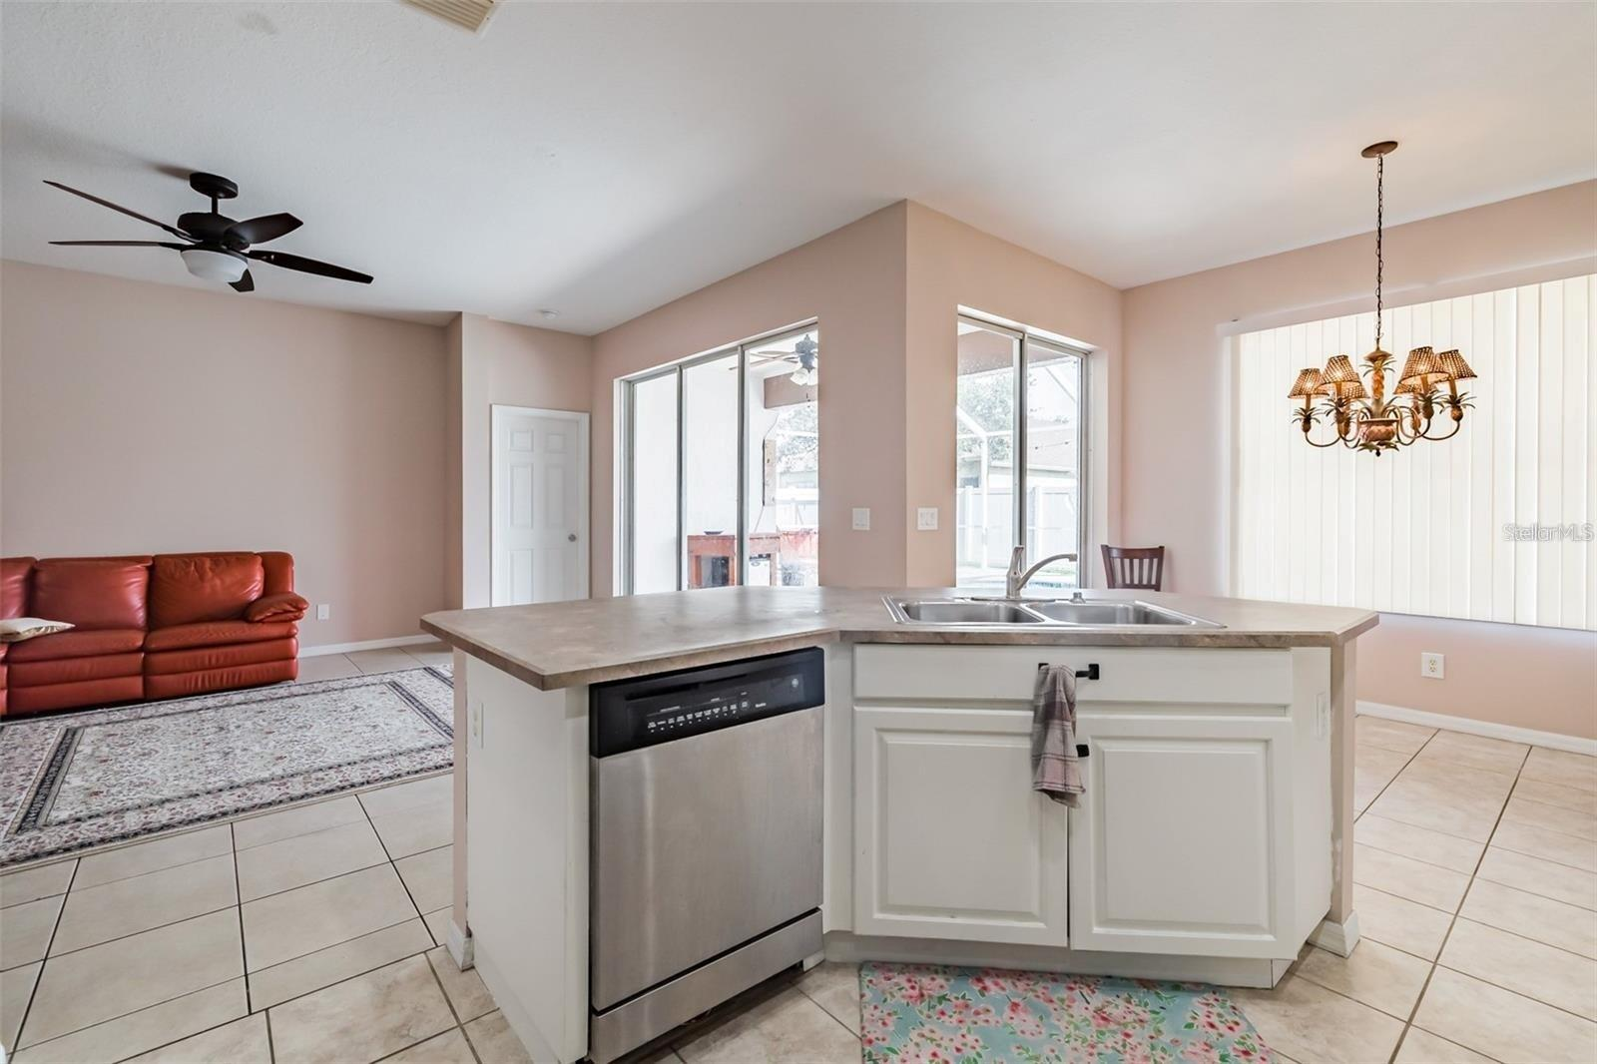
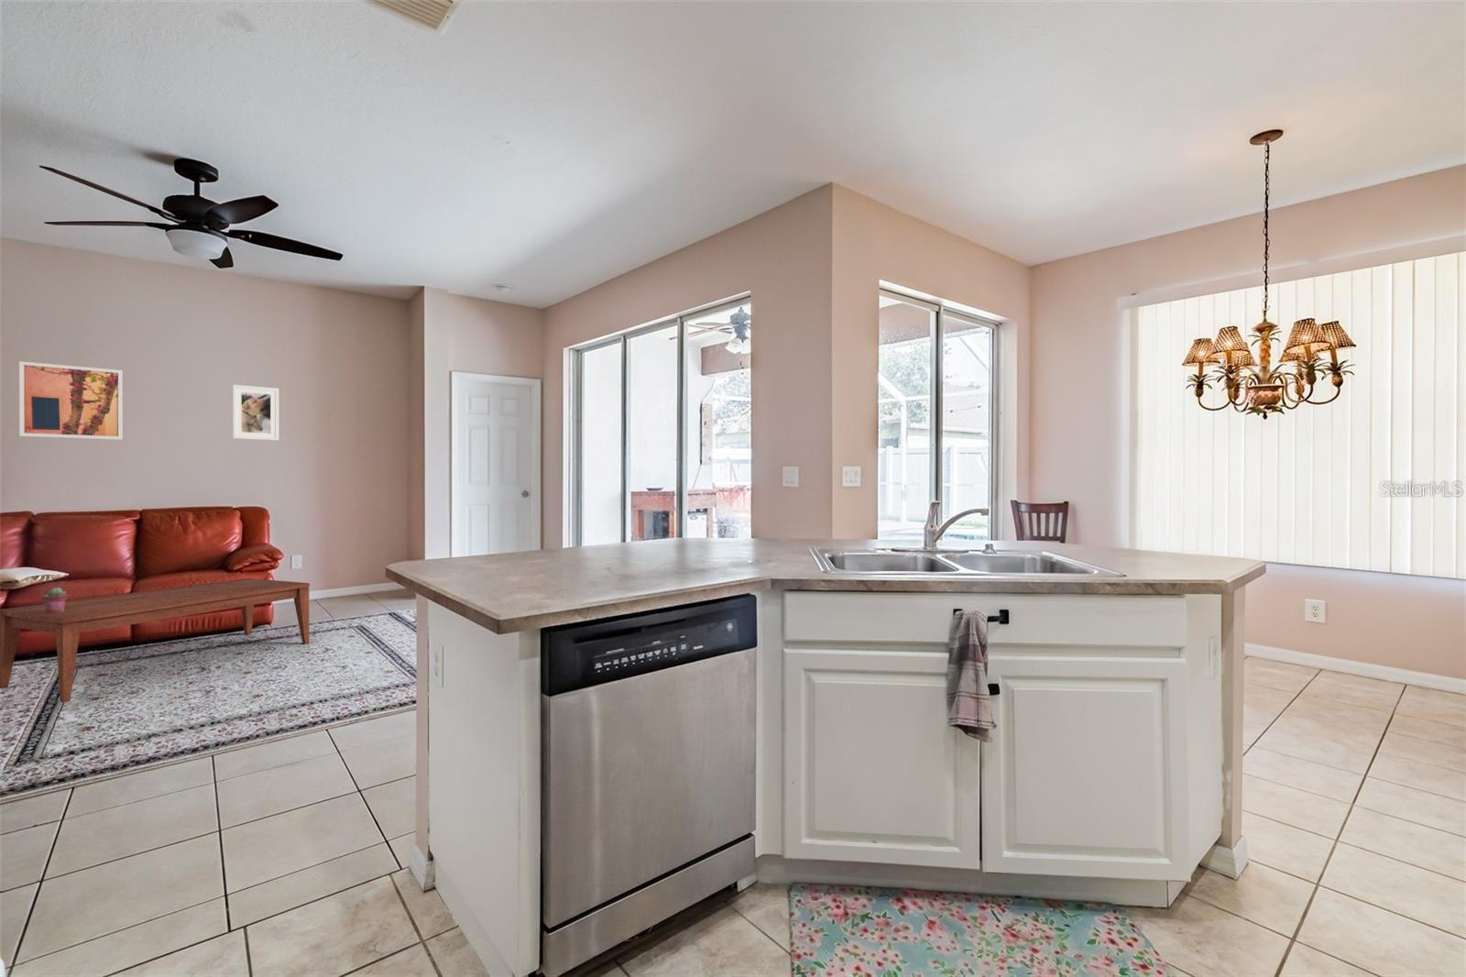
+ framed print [232,384,279,442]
+ coffee table [0,578,311,704]
+ wall art [19,360,123,441]
+ potted succulent [40,587,69,613]
